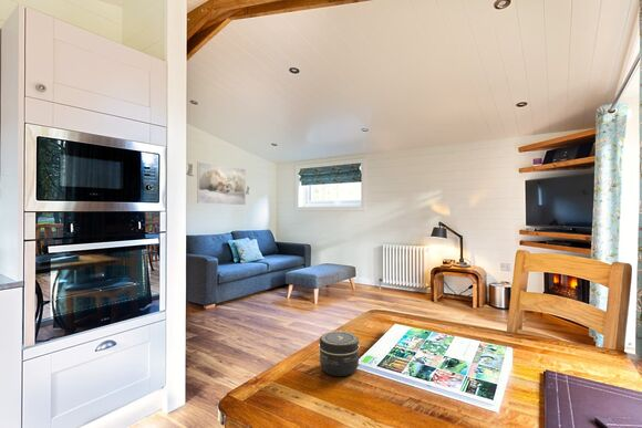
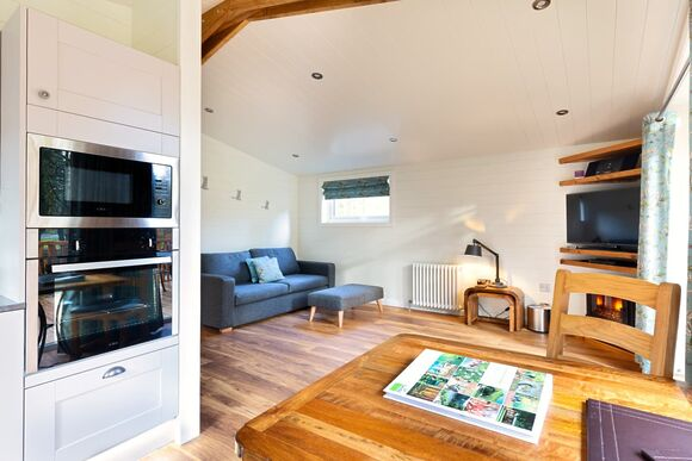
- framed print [196,160,247,206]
- jar [319,331,360,377]
